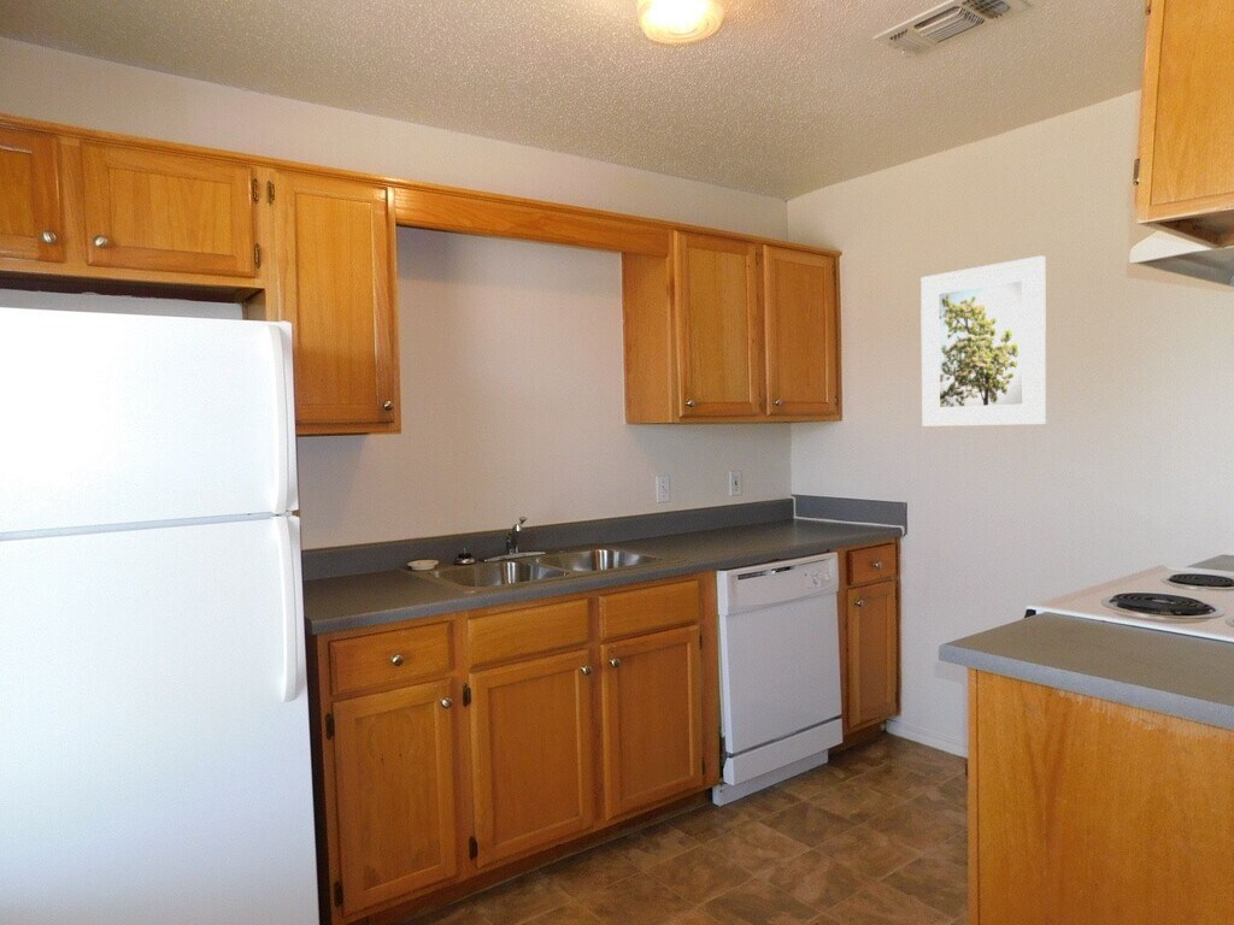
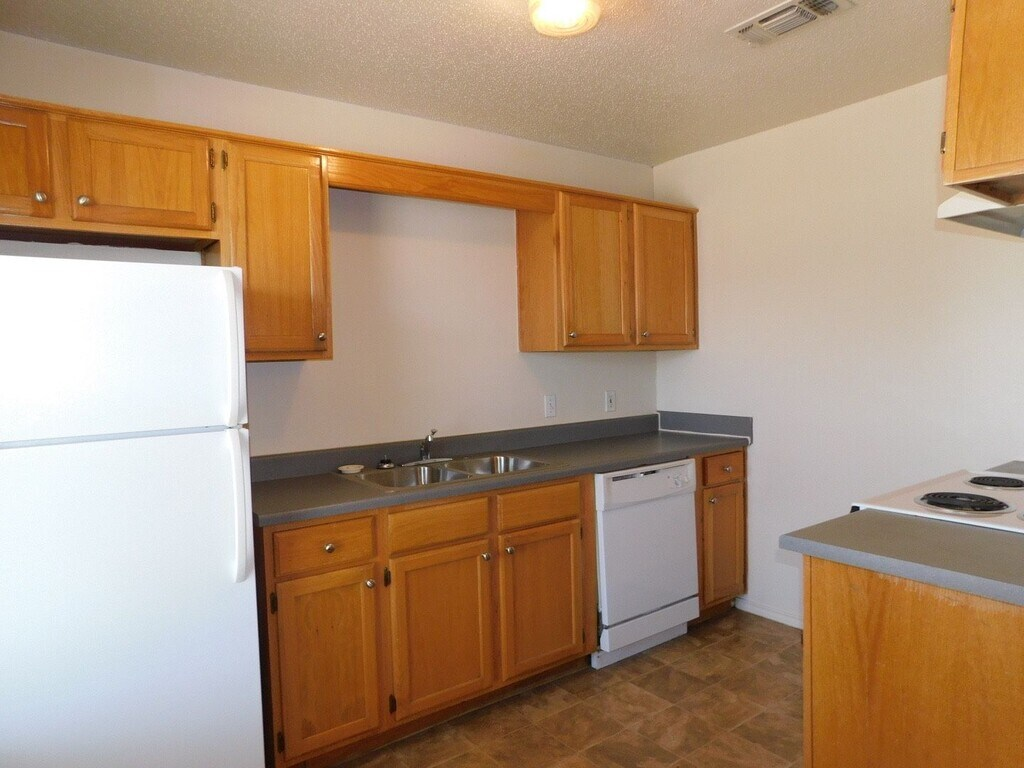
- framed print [919,254,1047,428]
